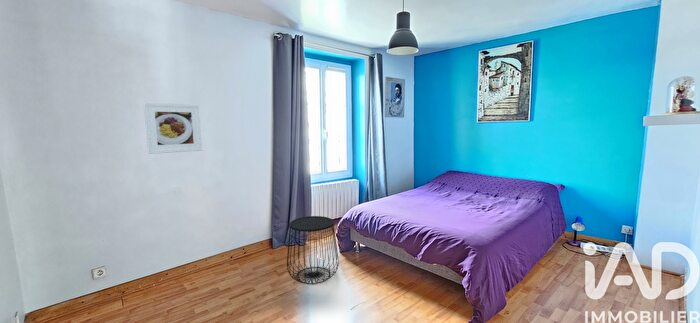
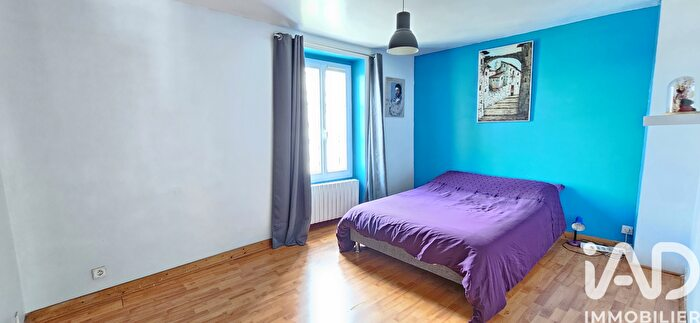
- side table [286,215,340,285]
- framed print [143,102,203,155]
